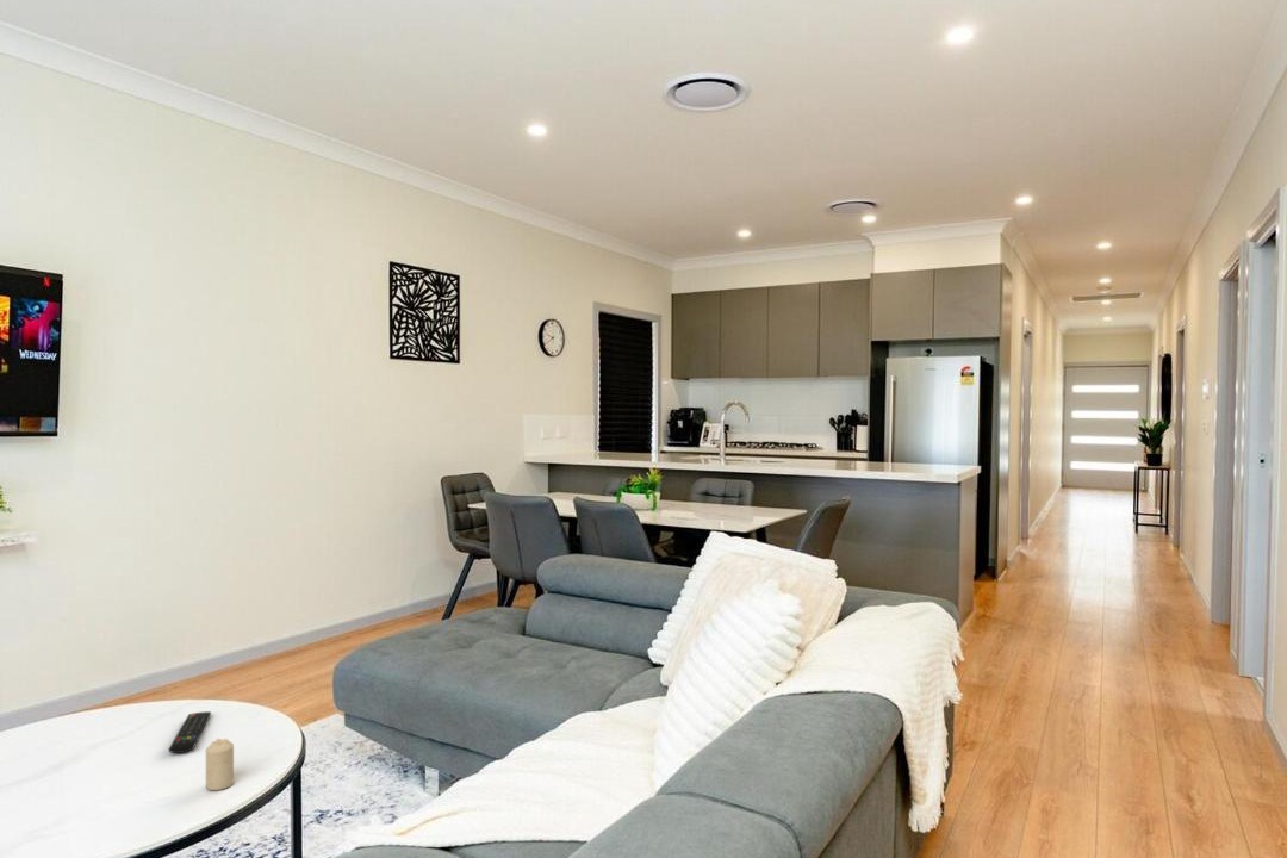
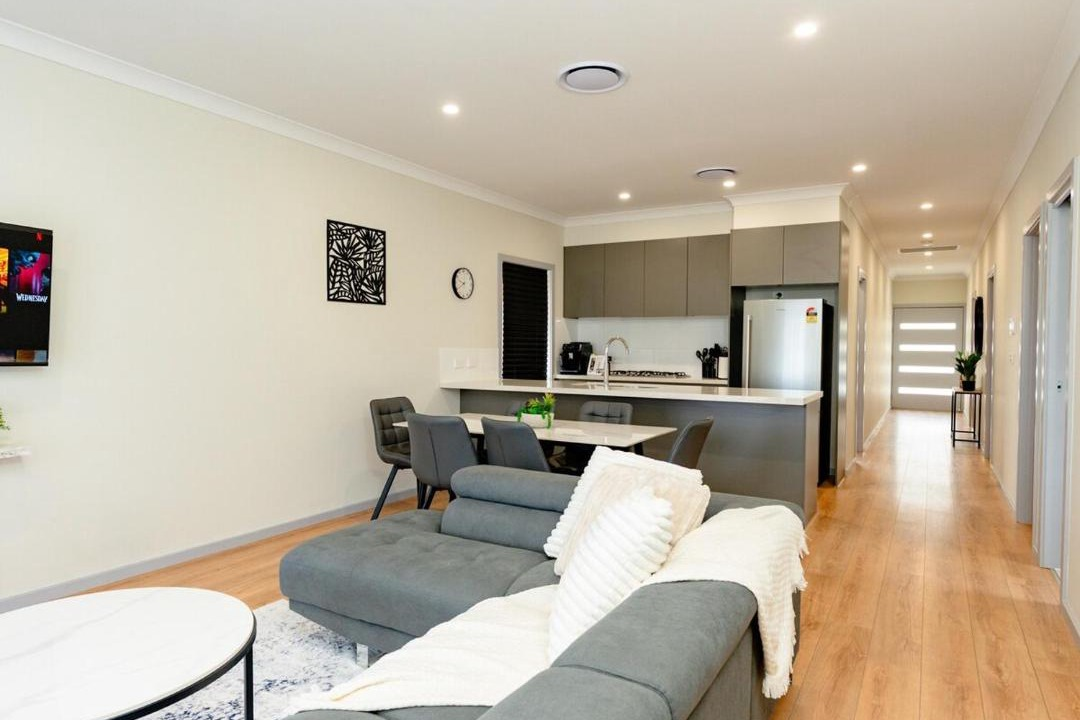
- remote control [168,710,212,754]
- candle [205,738,235,791]
